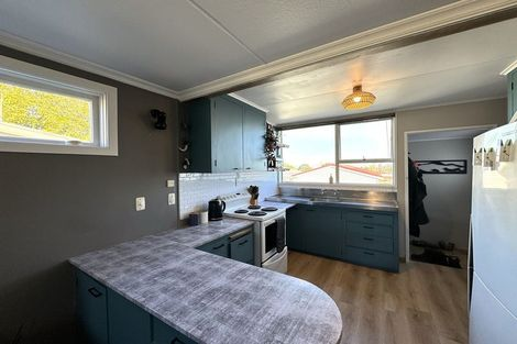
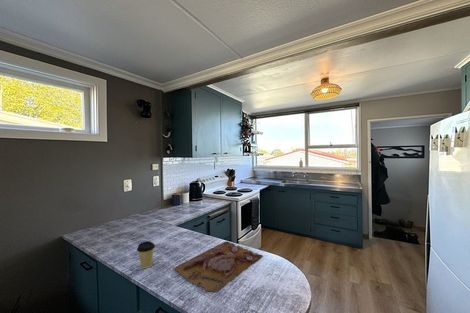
+ cutting board [172,240,264,293]
+ coffee cup [136,240,156,269]
